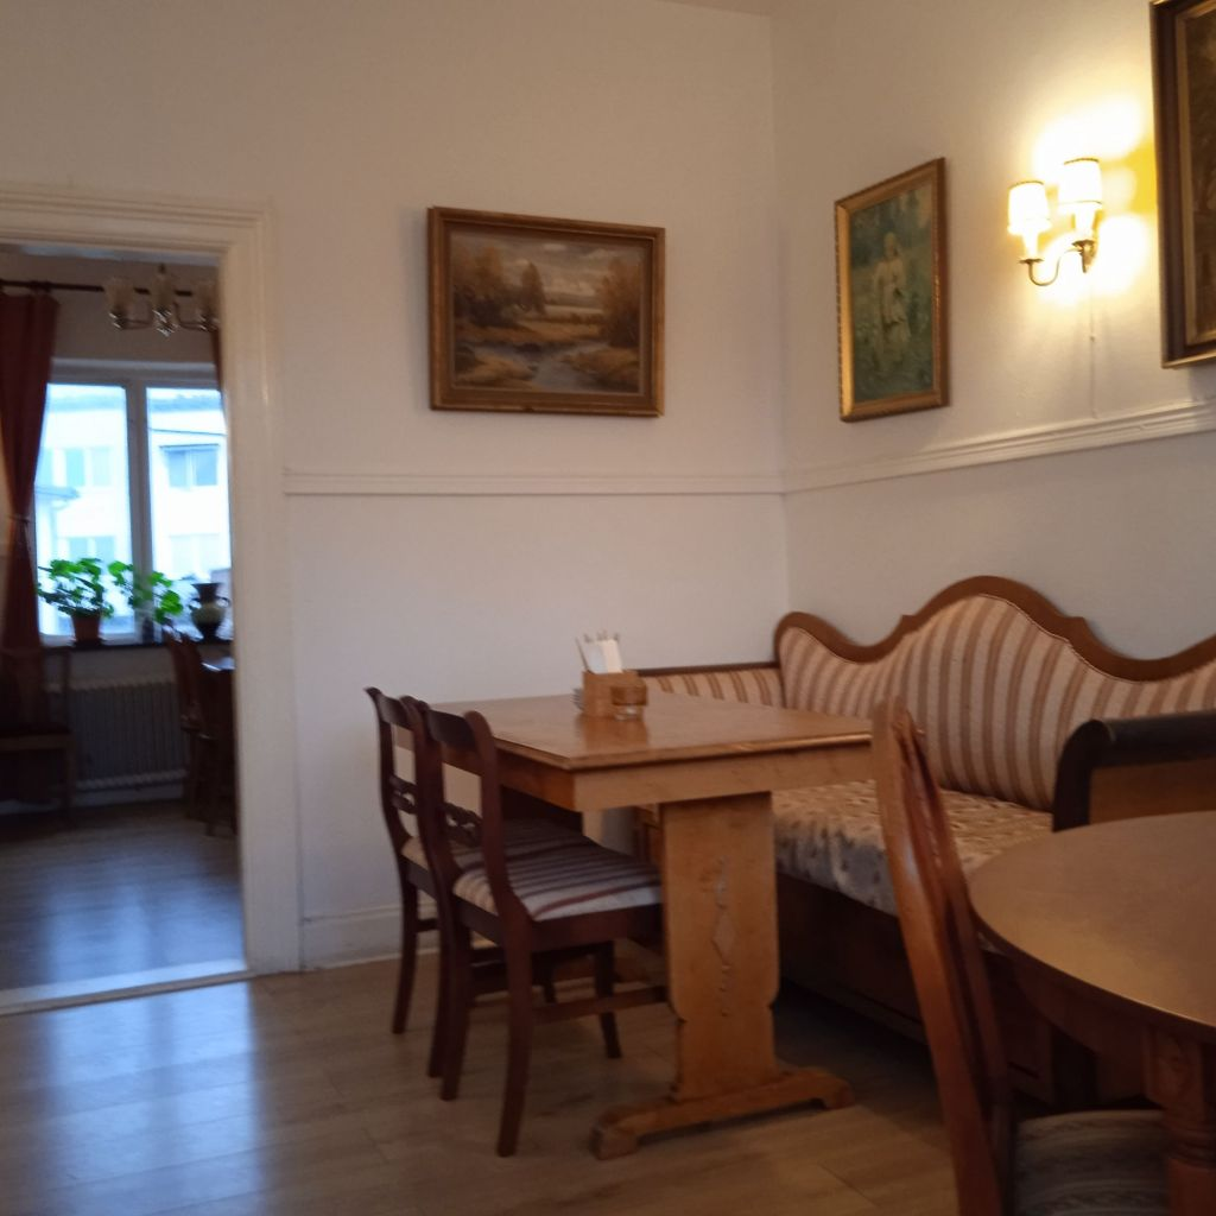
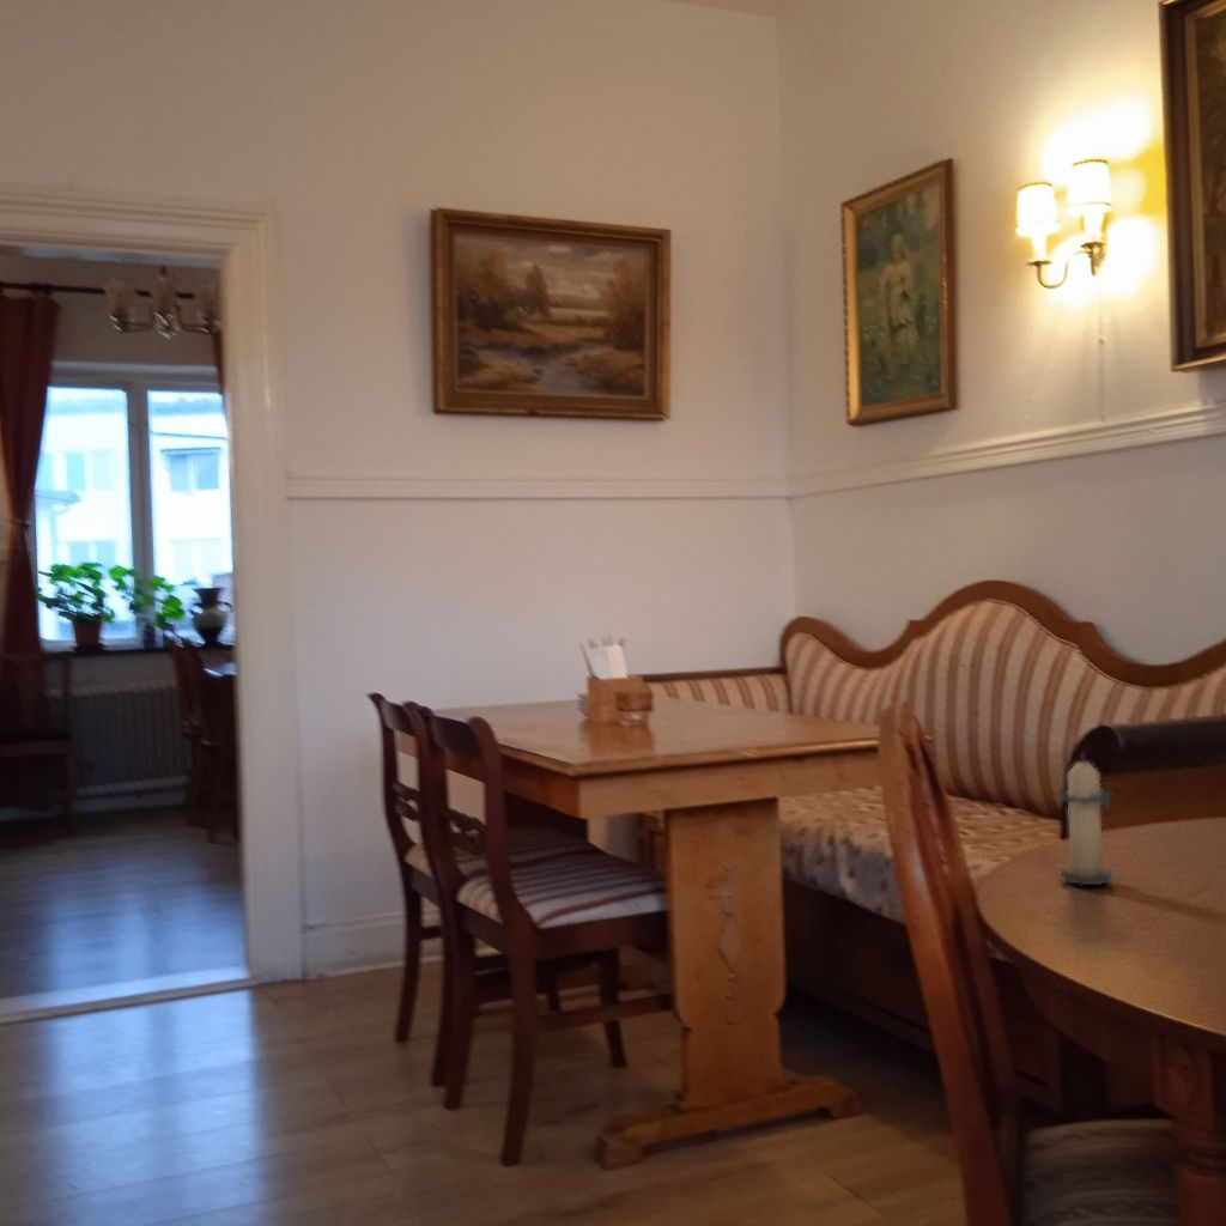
+ candle [1055,752,1115,886]
